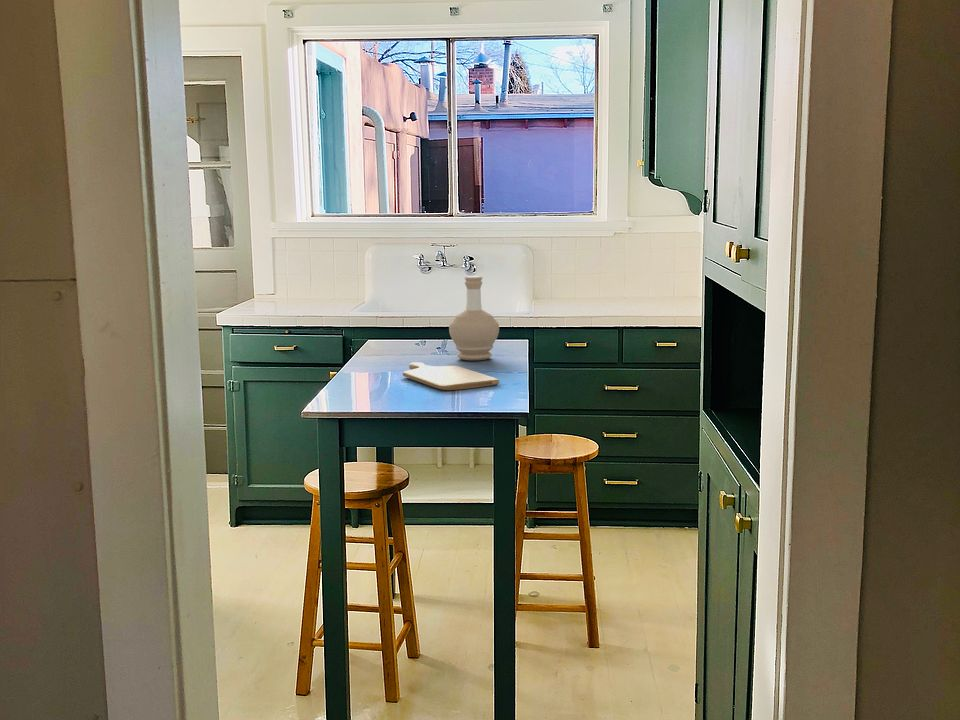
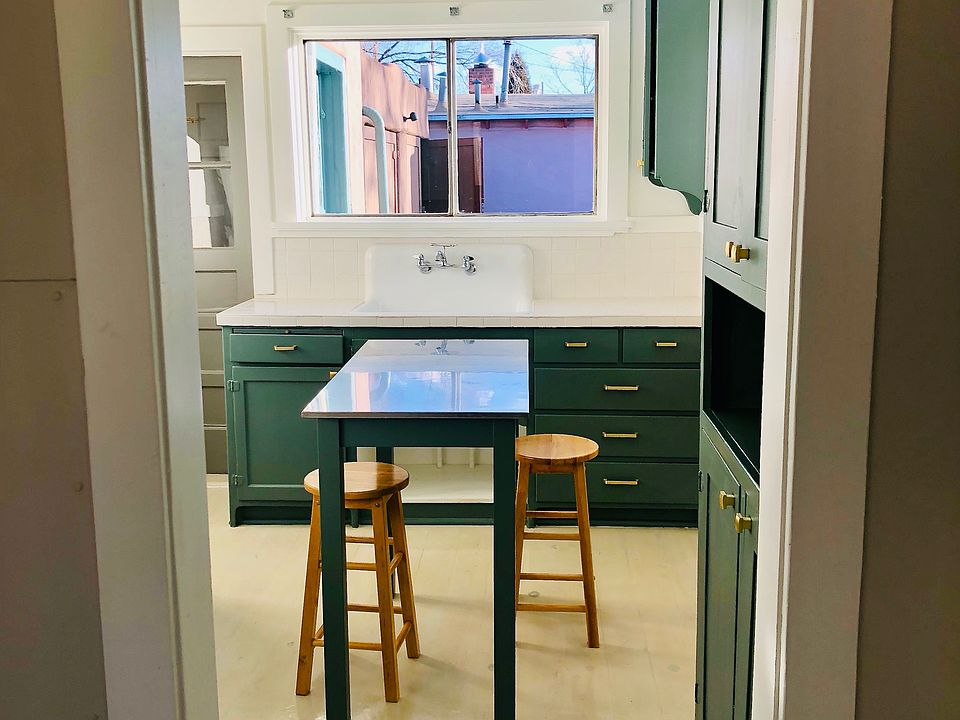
- bottle [448,275,500,361]
- chopping board [402,361,500,391]
